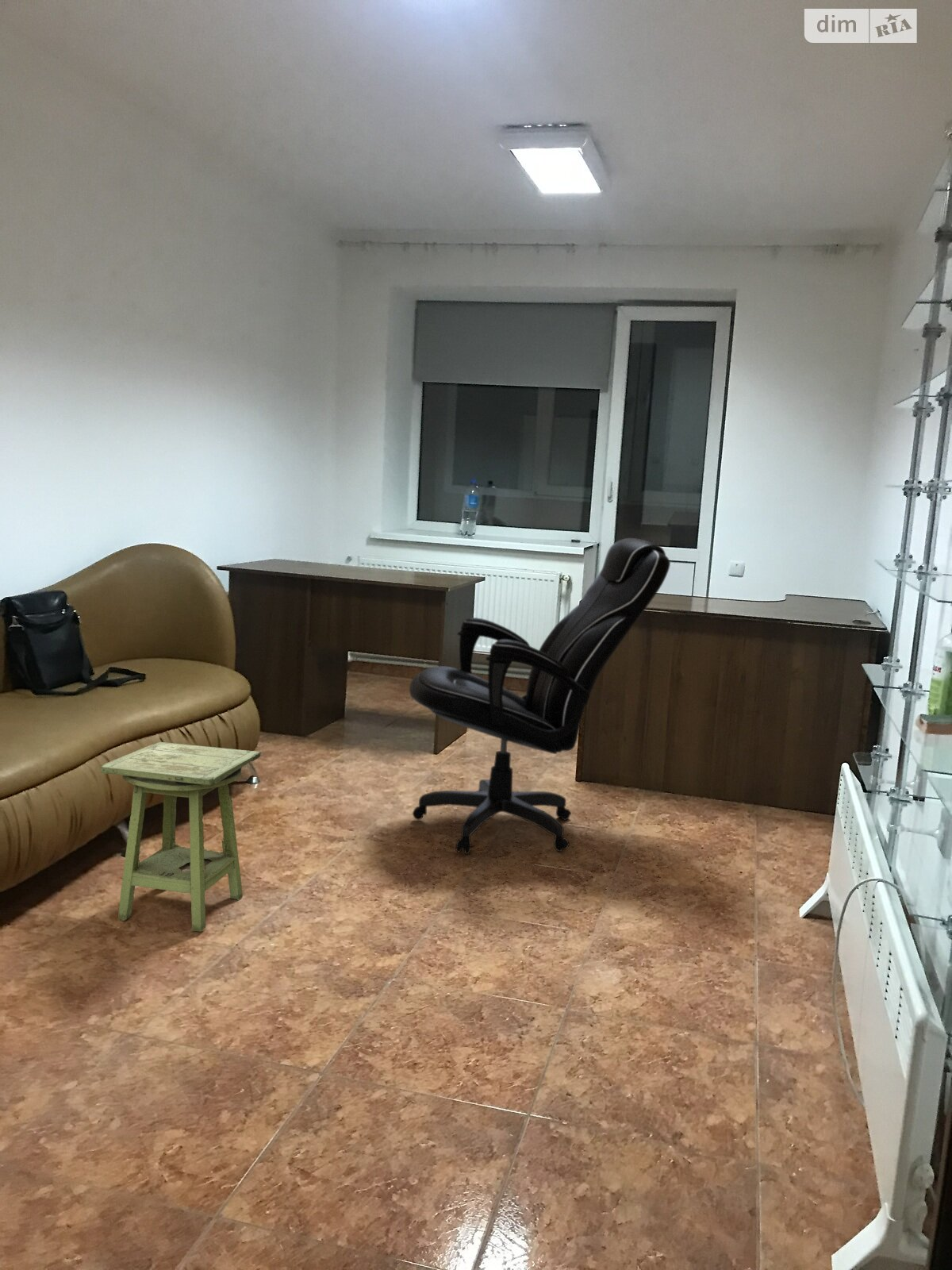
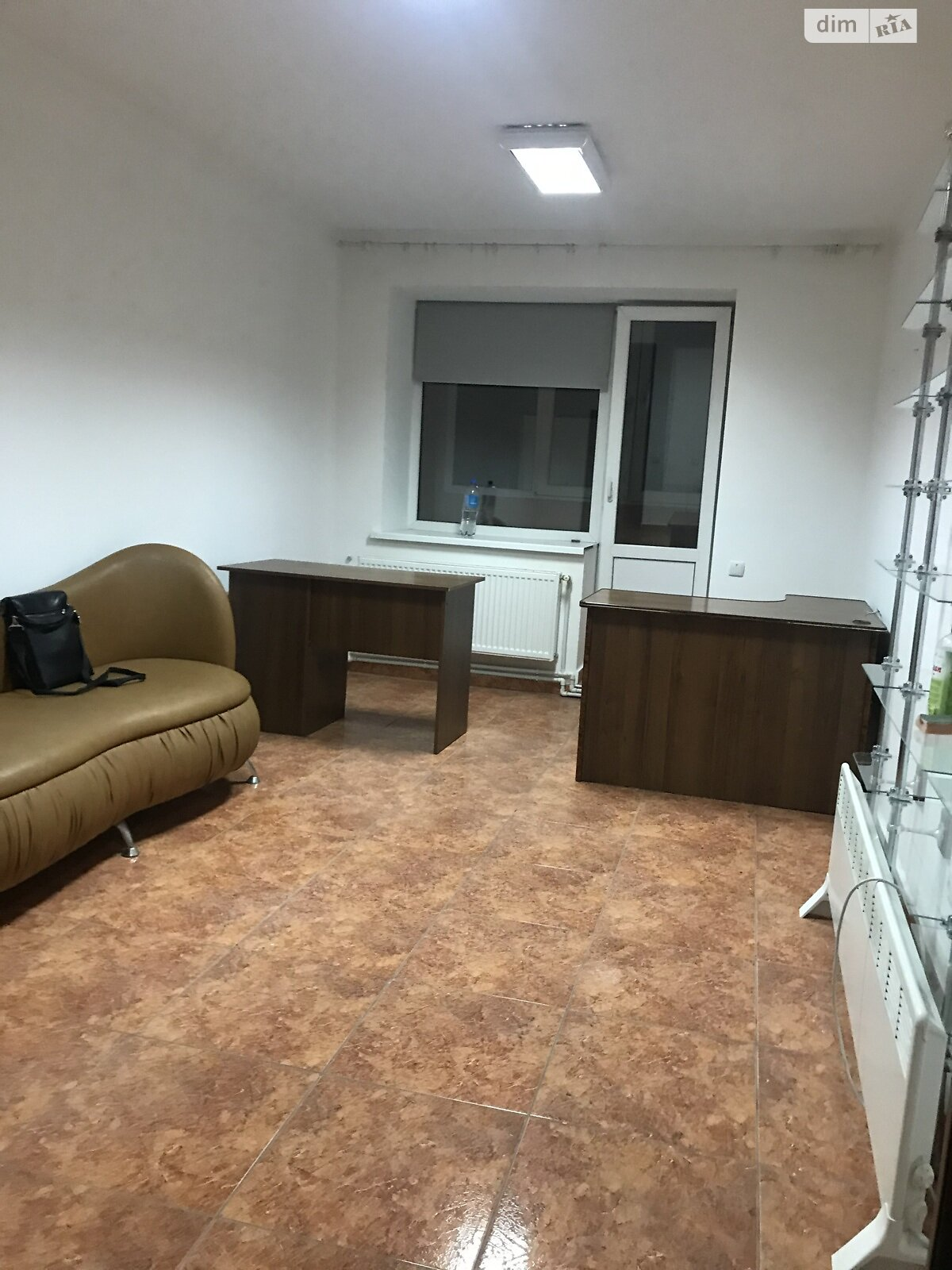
- side table [99,741,263,932]
- office chair [409,537,671,855]
